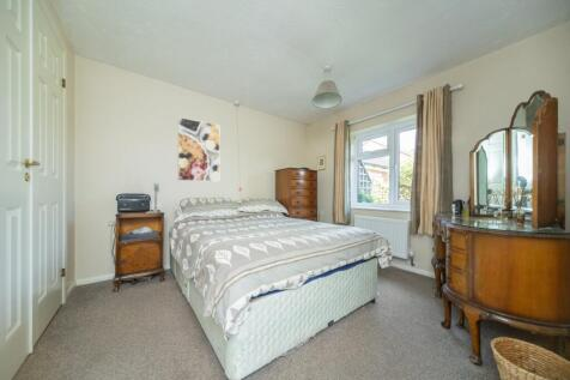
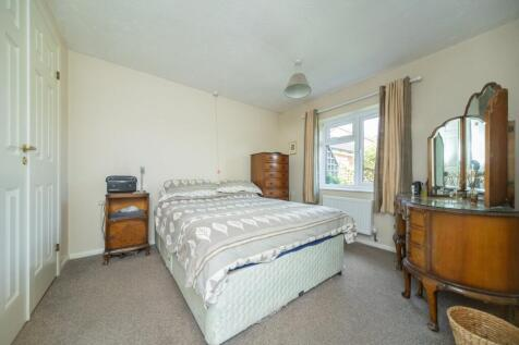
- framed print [177,116,220,182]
